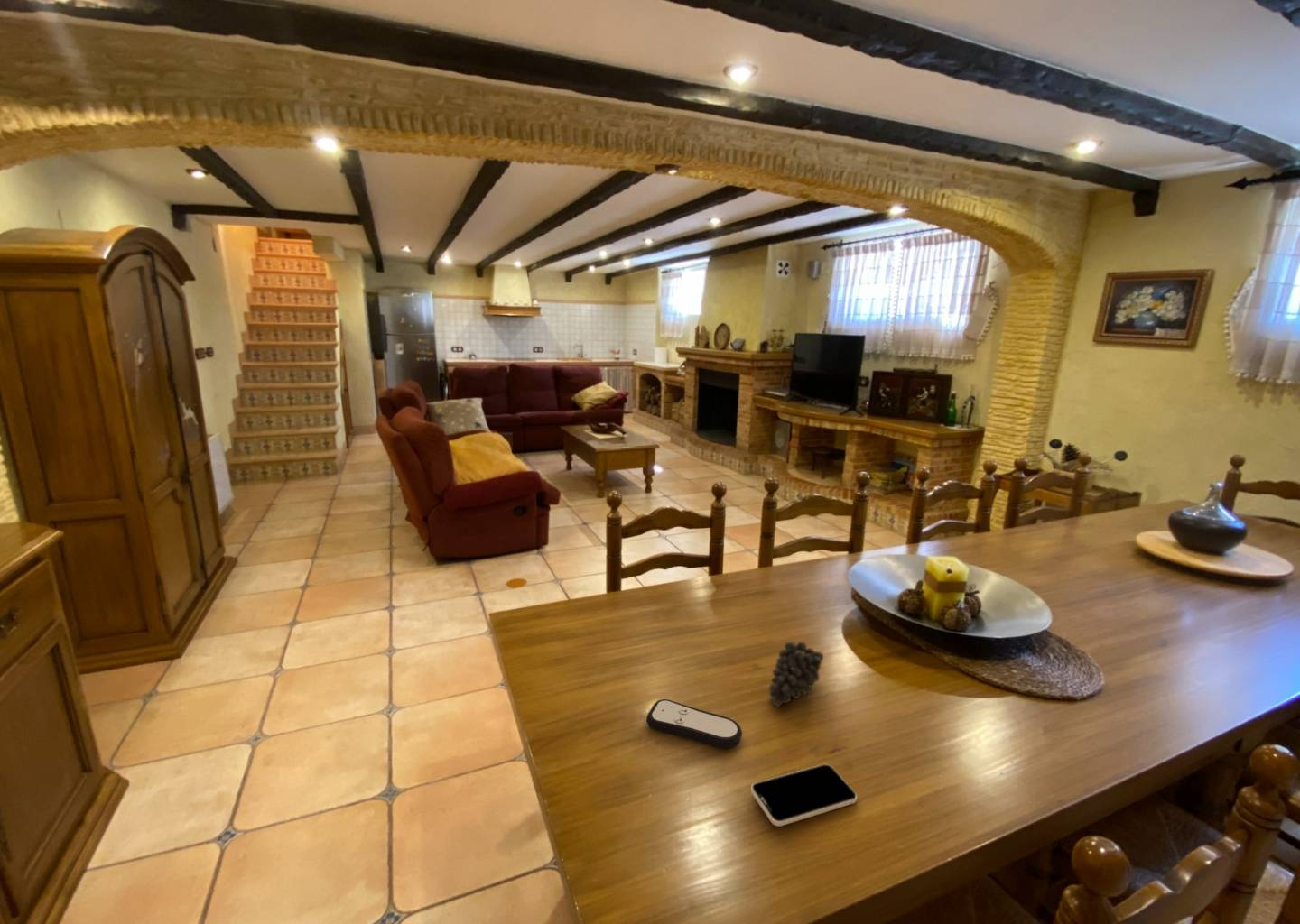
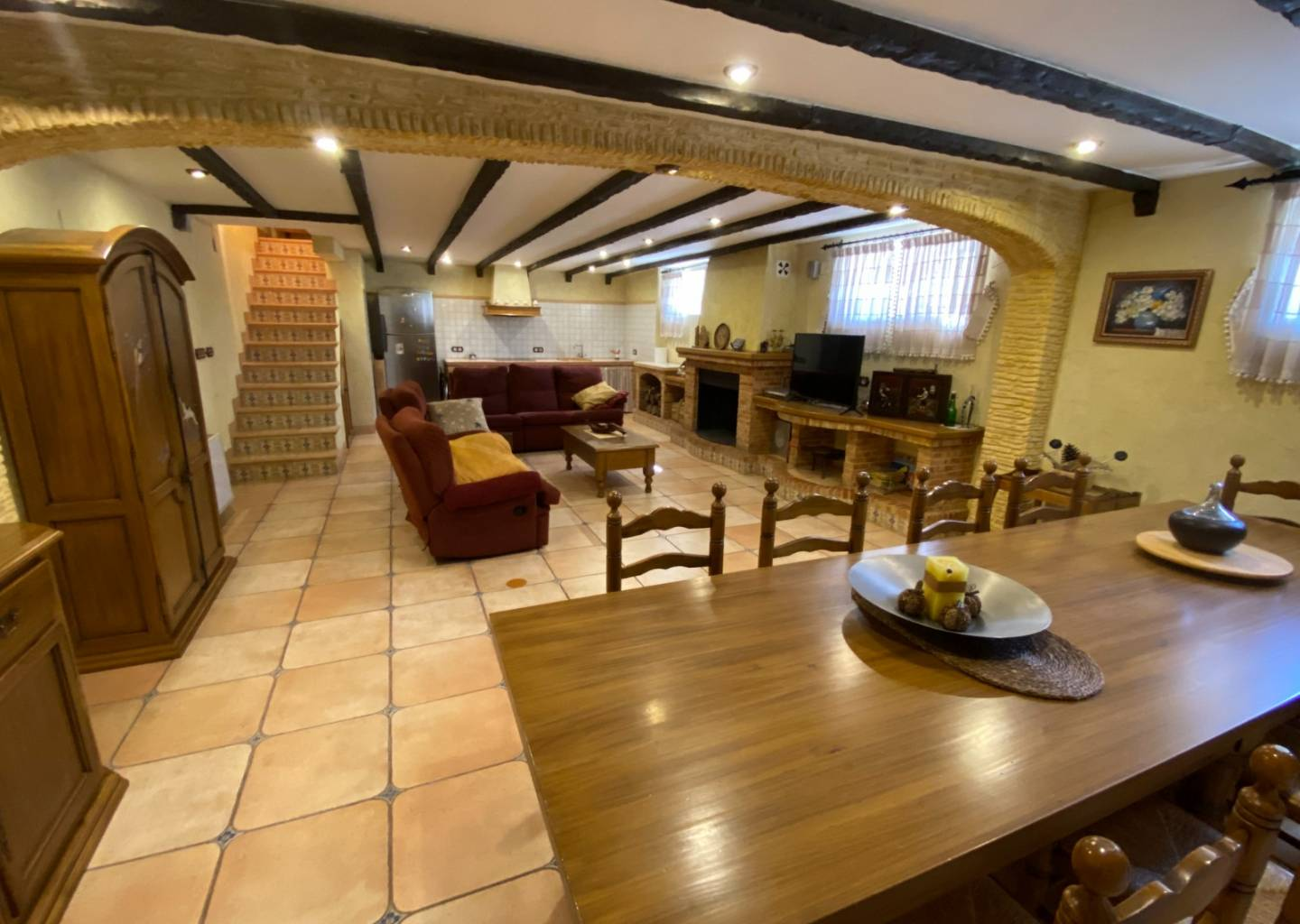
- smartphone [750,763,858,827]
- fruit [768,641,824,707]
- remote control [645,698,743,750]
